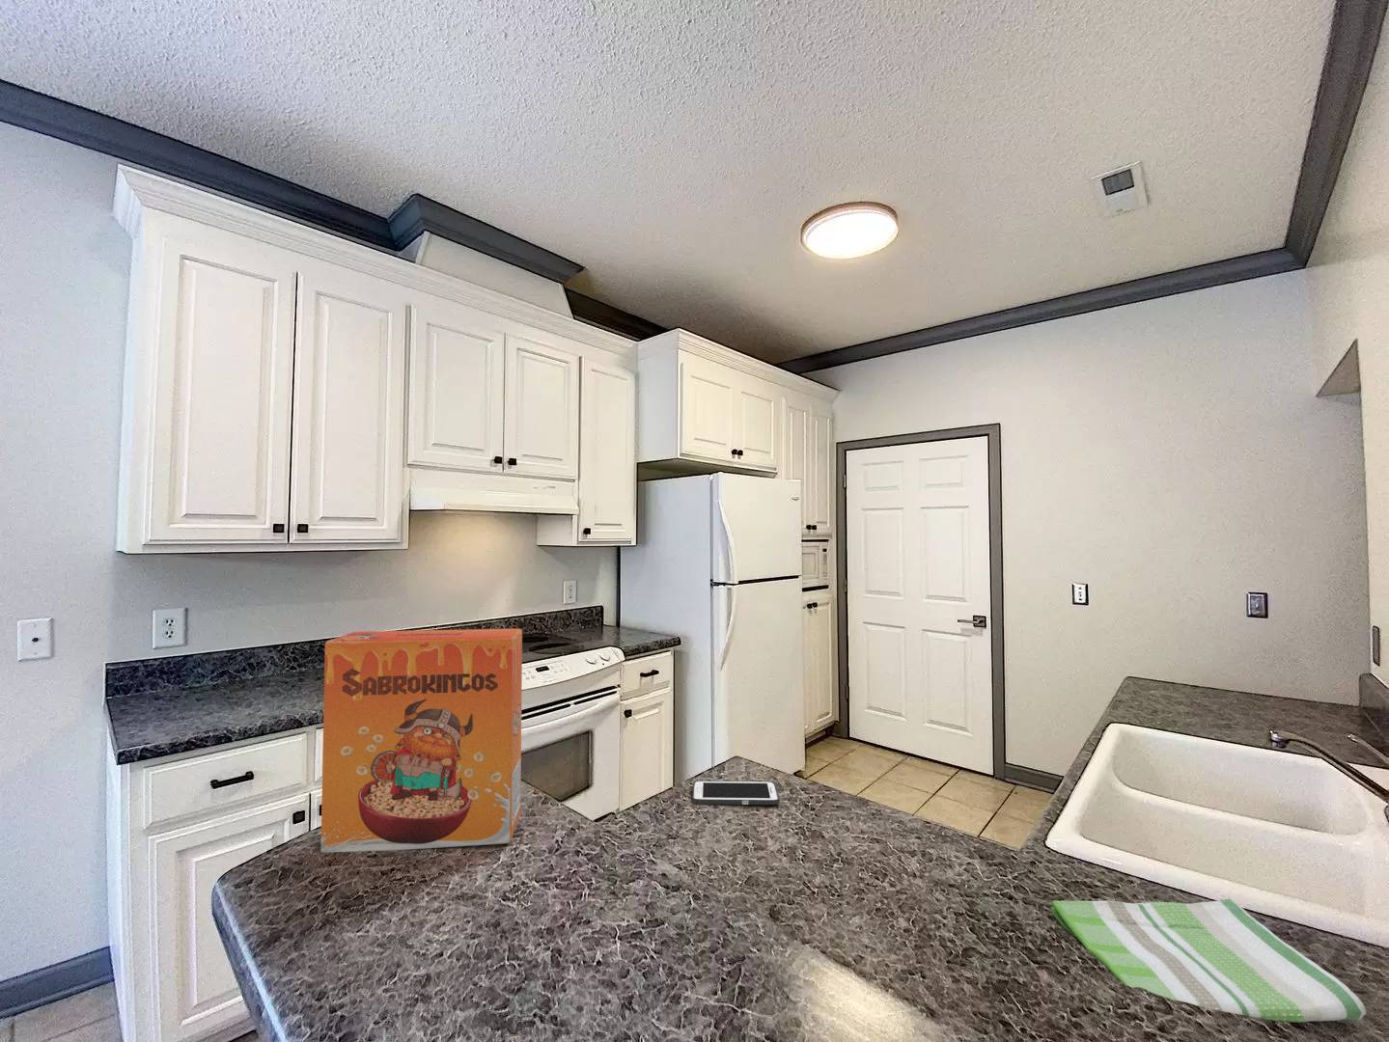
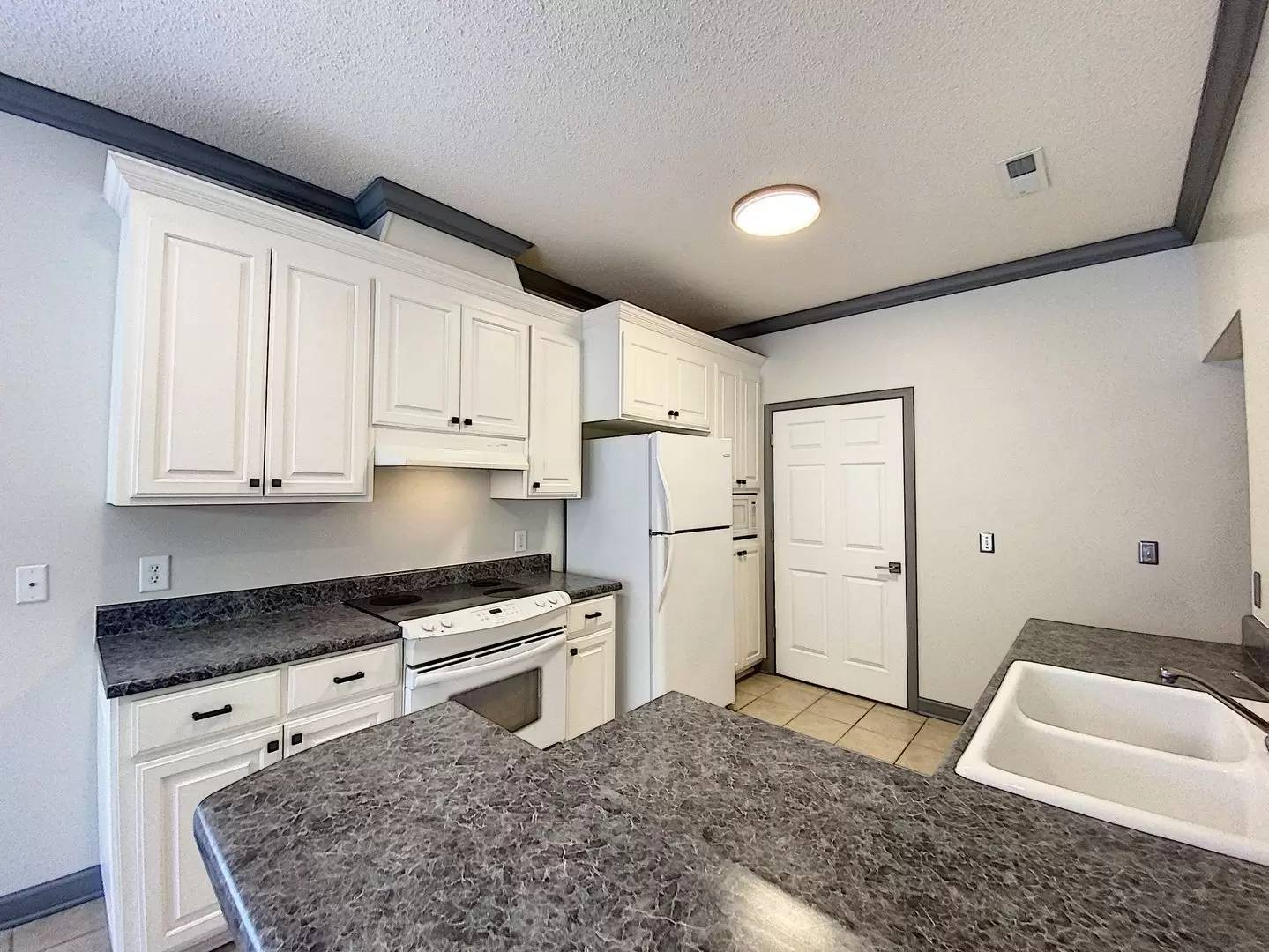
- cell phone [691,779,780,806]
- cereal box [320,628,523,853]
- dish towel [1050,899,1367,1023]
